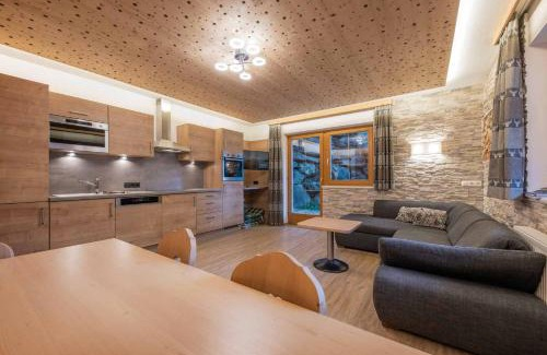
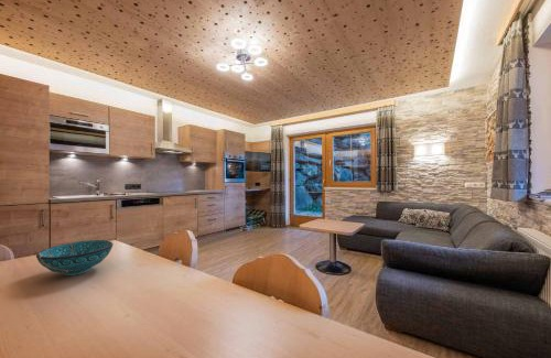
+ decorative bowl [35,239,115,276]
